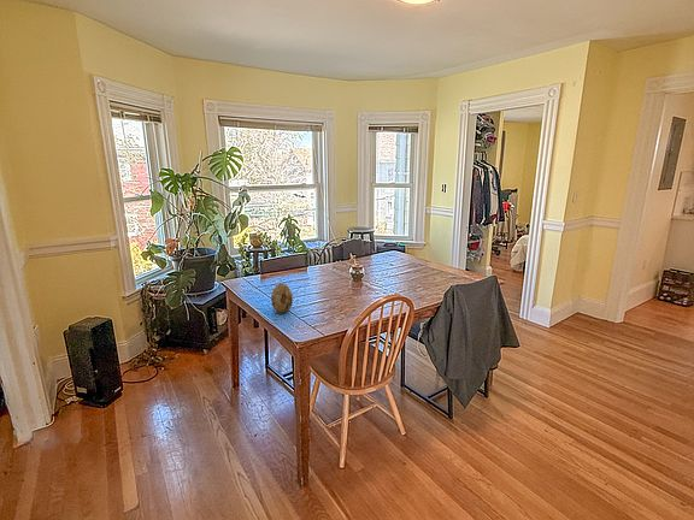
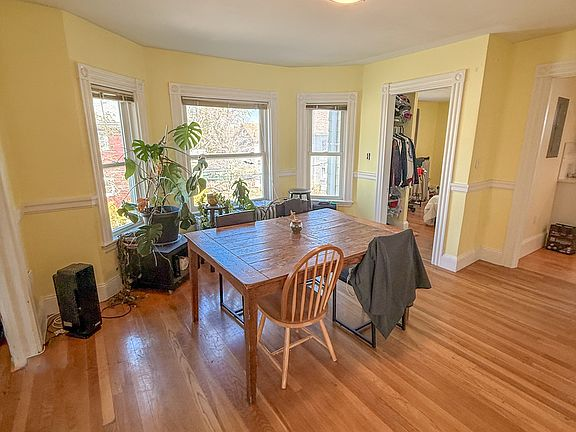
- decorative egg [270,282,294,313]
